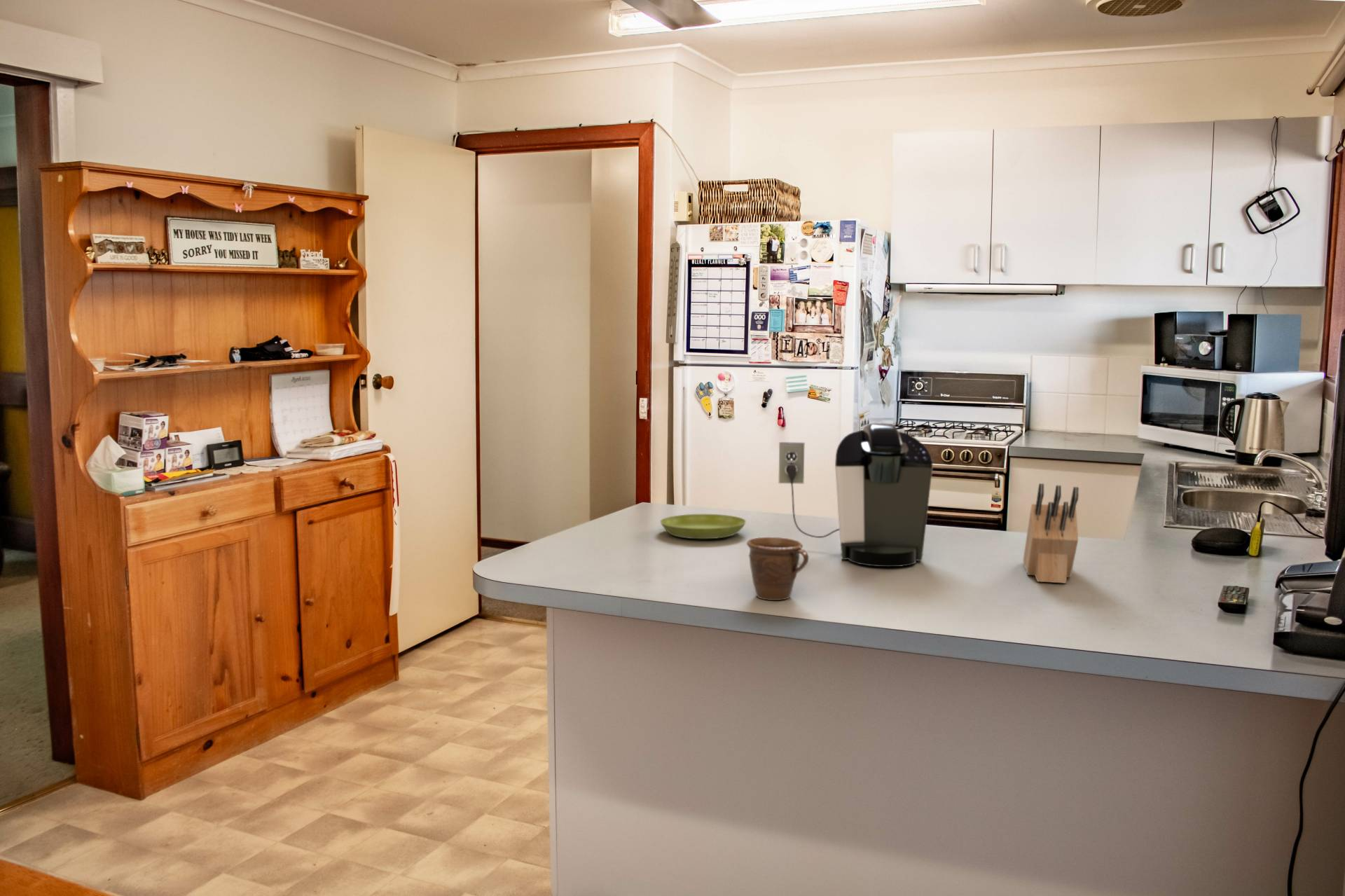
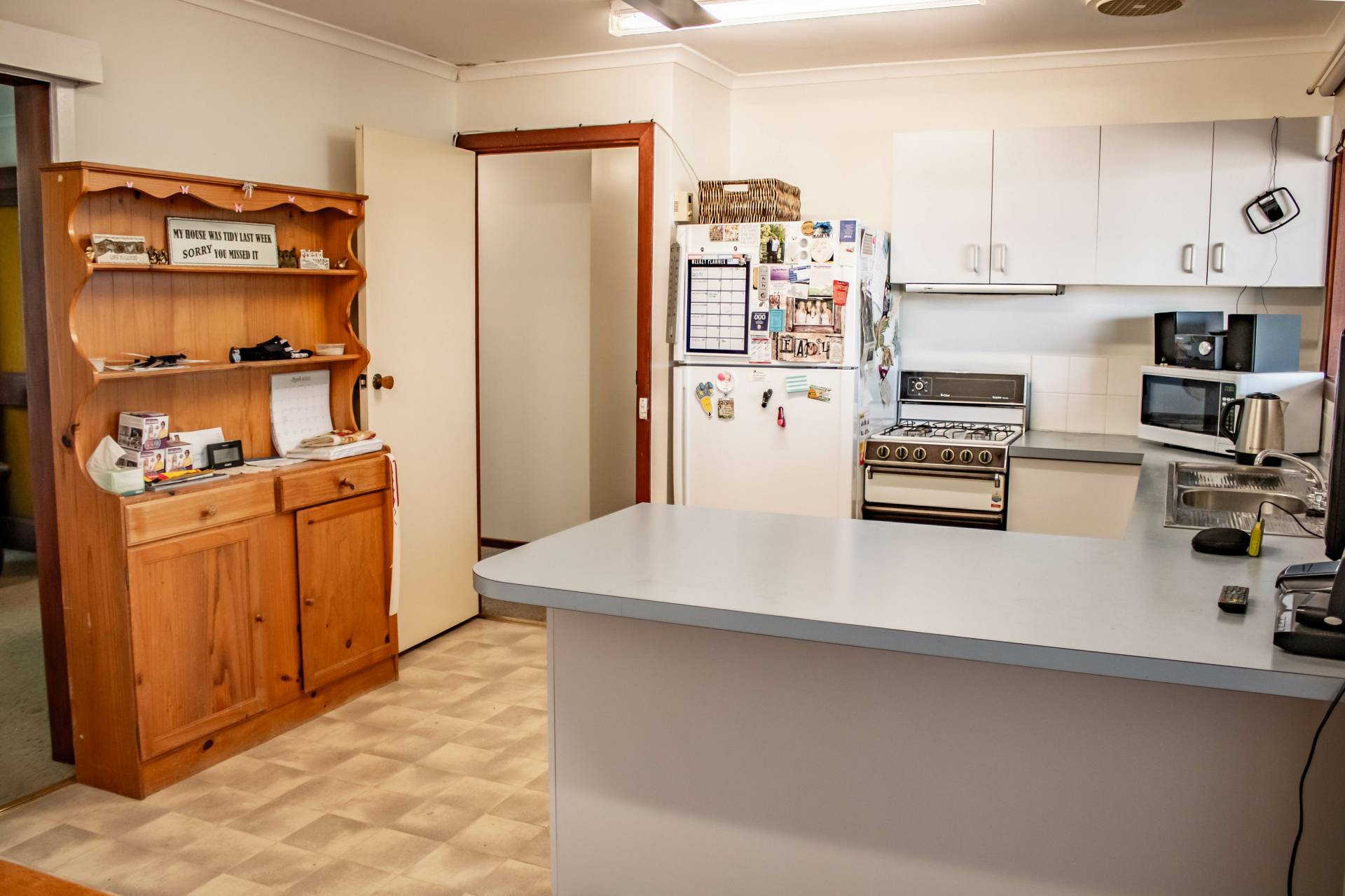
- mug [746,537,809,601]
- saucer [659,514,747,539]
- knife block [1023,483,1080,584]
- coffee maker [778,422,933,567]
